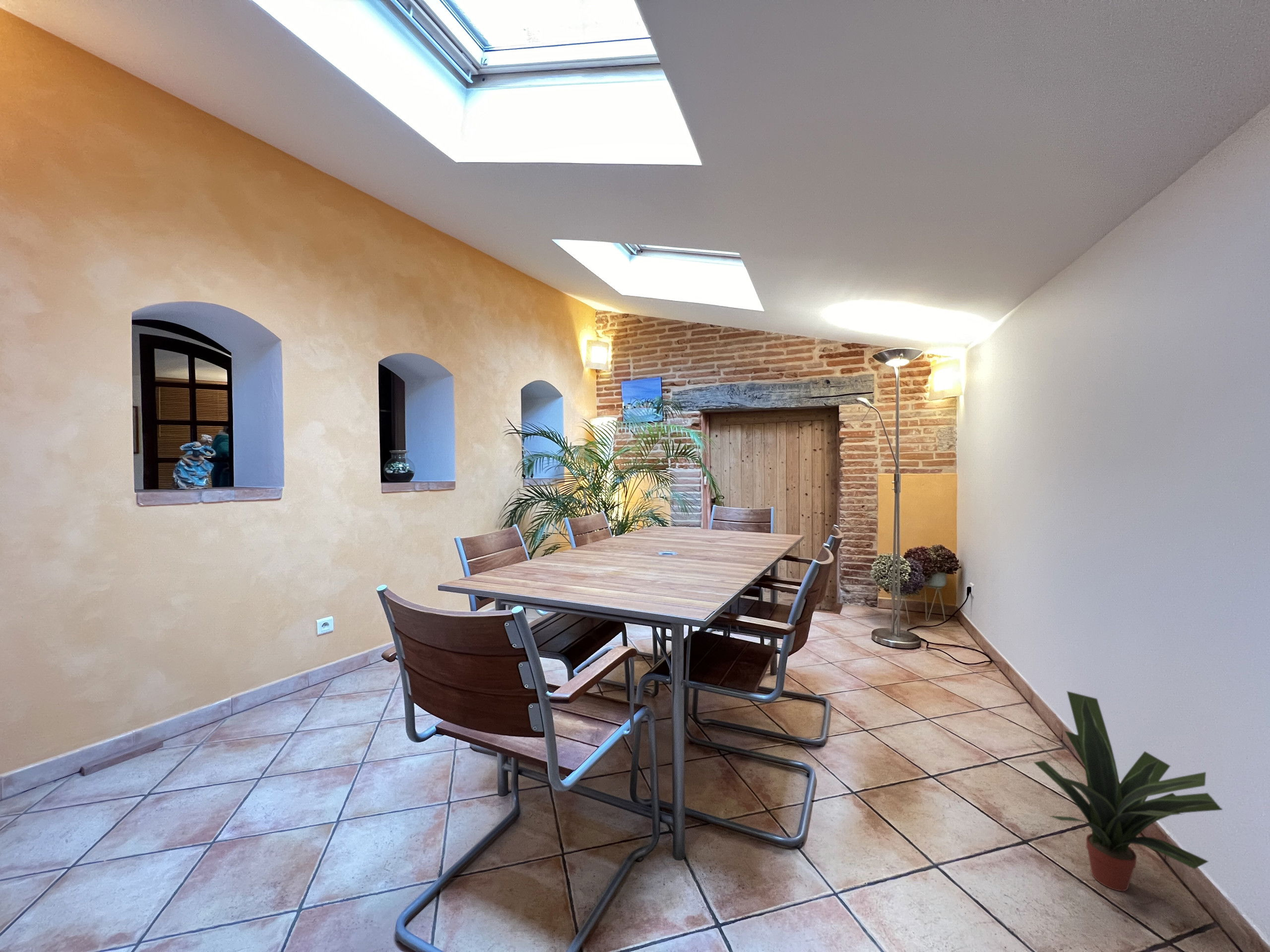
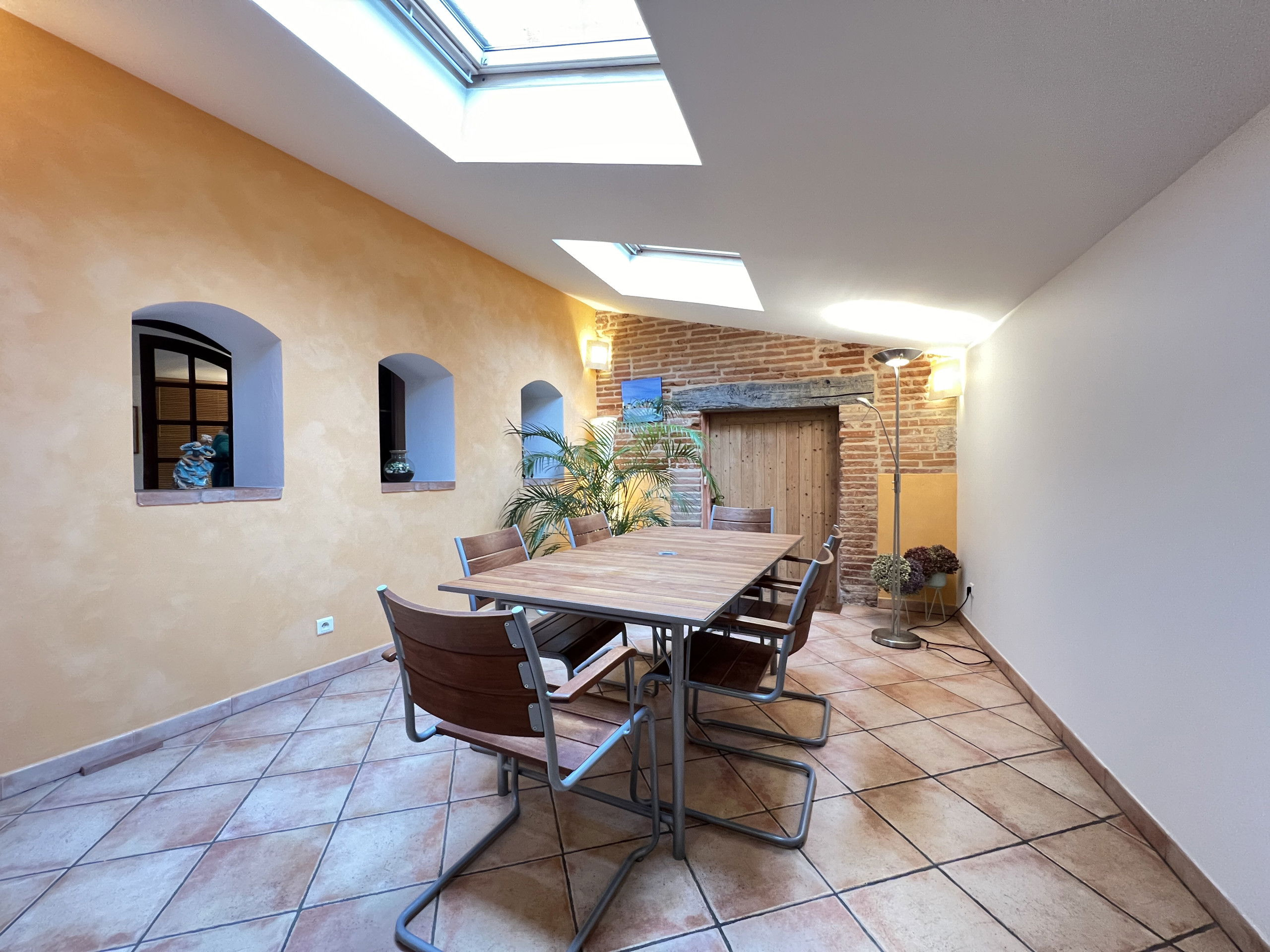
- potted plant [1031,691,1223,892]
